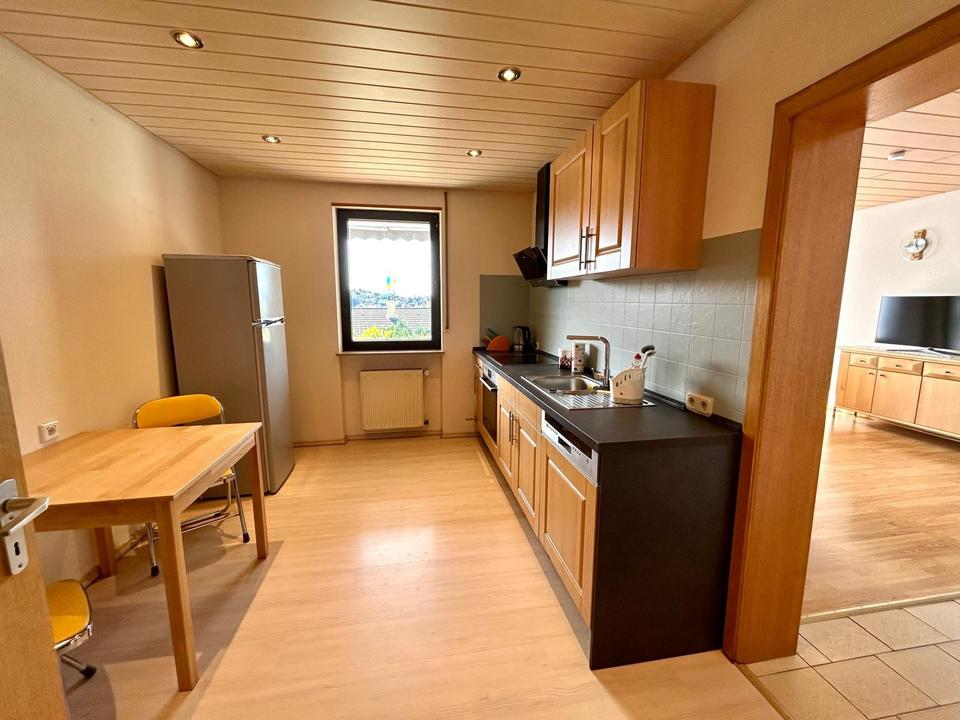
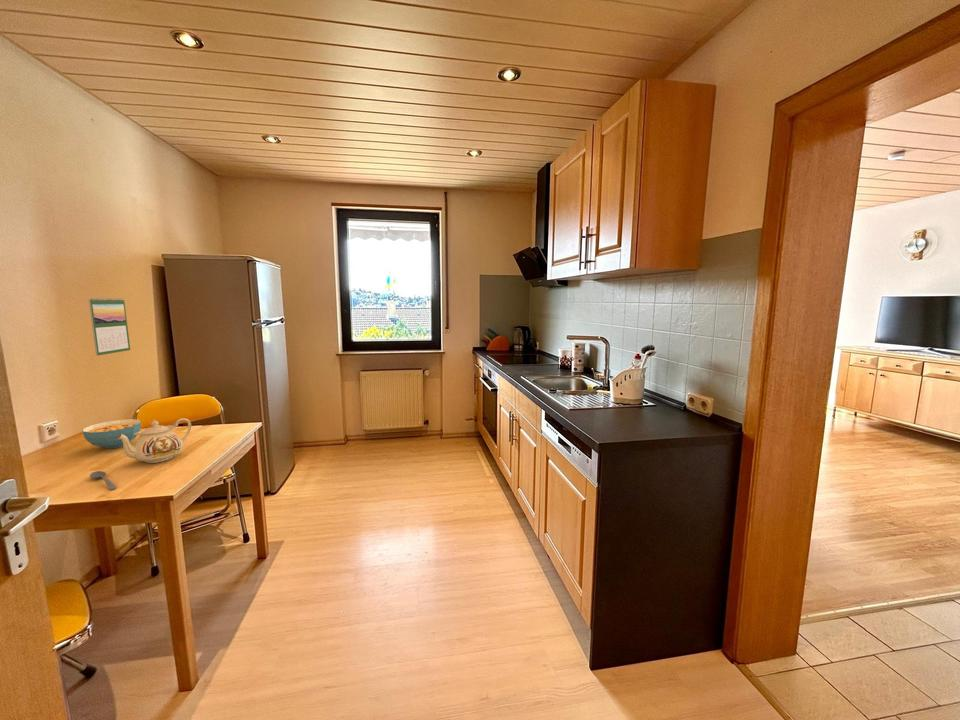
+ calendar [87,296,131,357]
+ teapot [117,417,192,464]
+ soupspoon [89,470,117,490]
+ cereal bowl [81,418,142,449]
